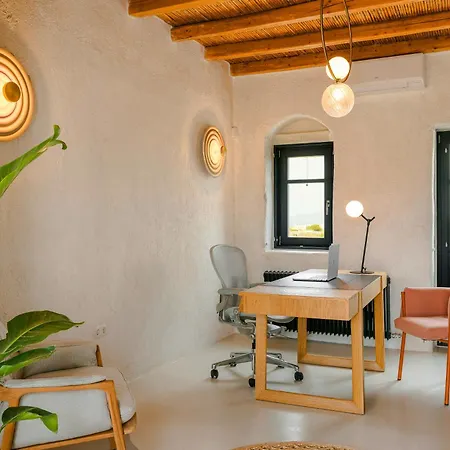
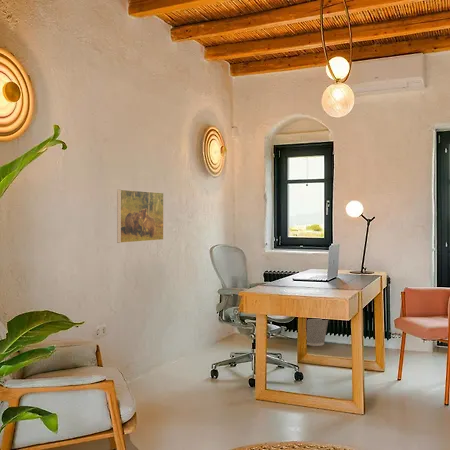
+ wastebasket [306,318,329,347]
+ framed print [116,189,165,244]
